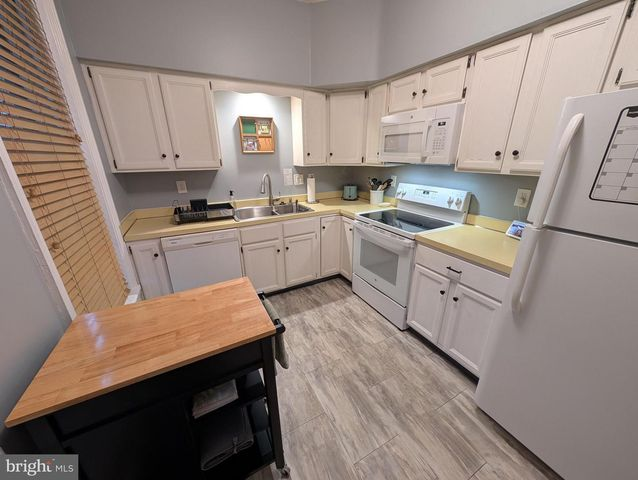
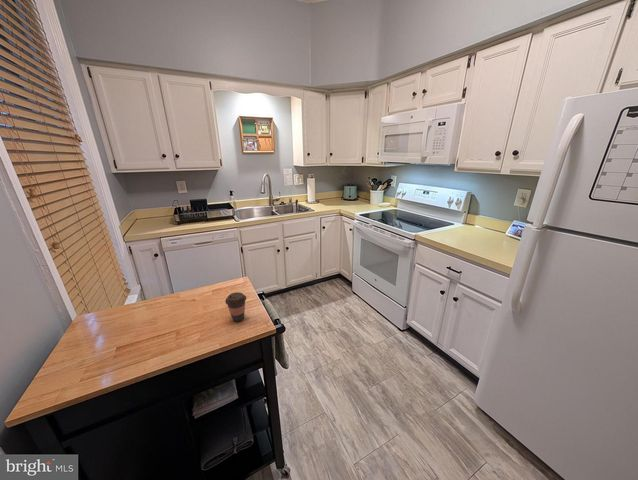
+ coffee cup [224,291,247,323]
